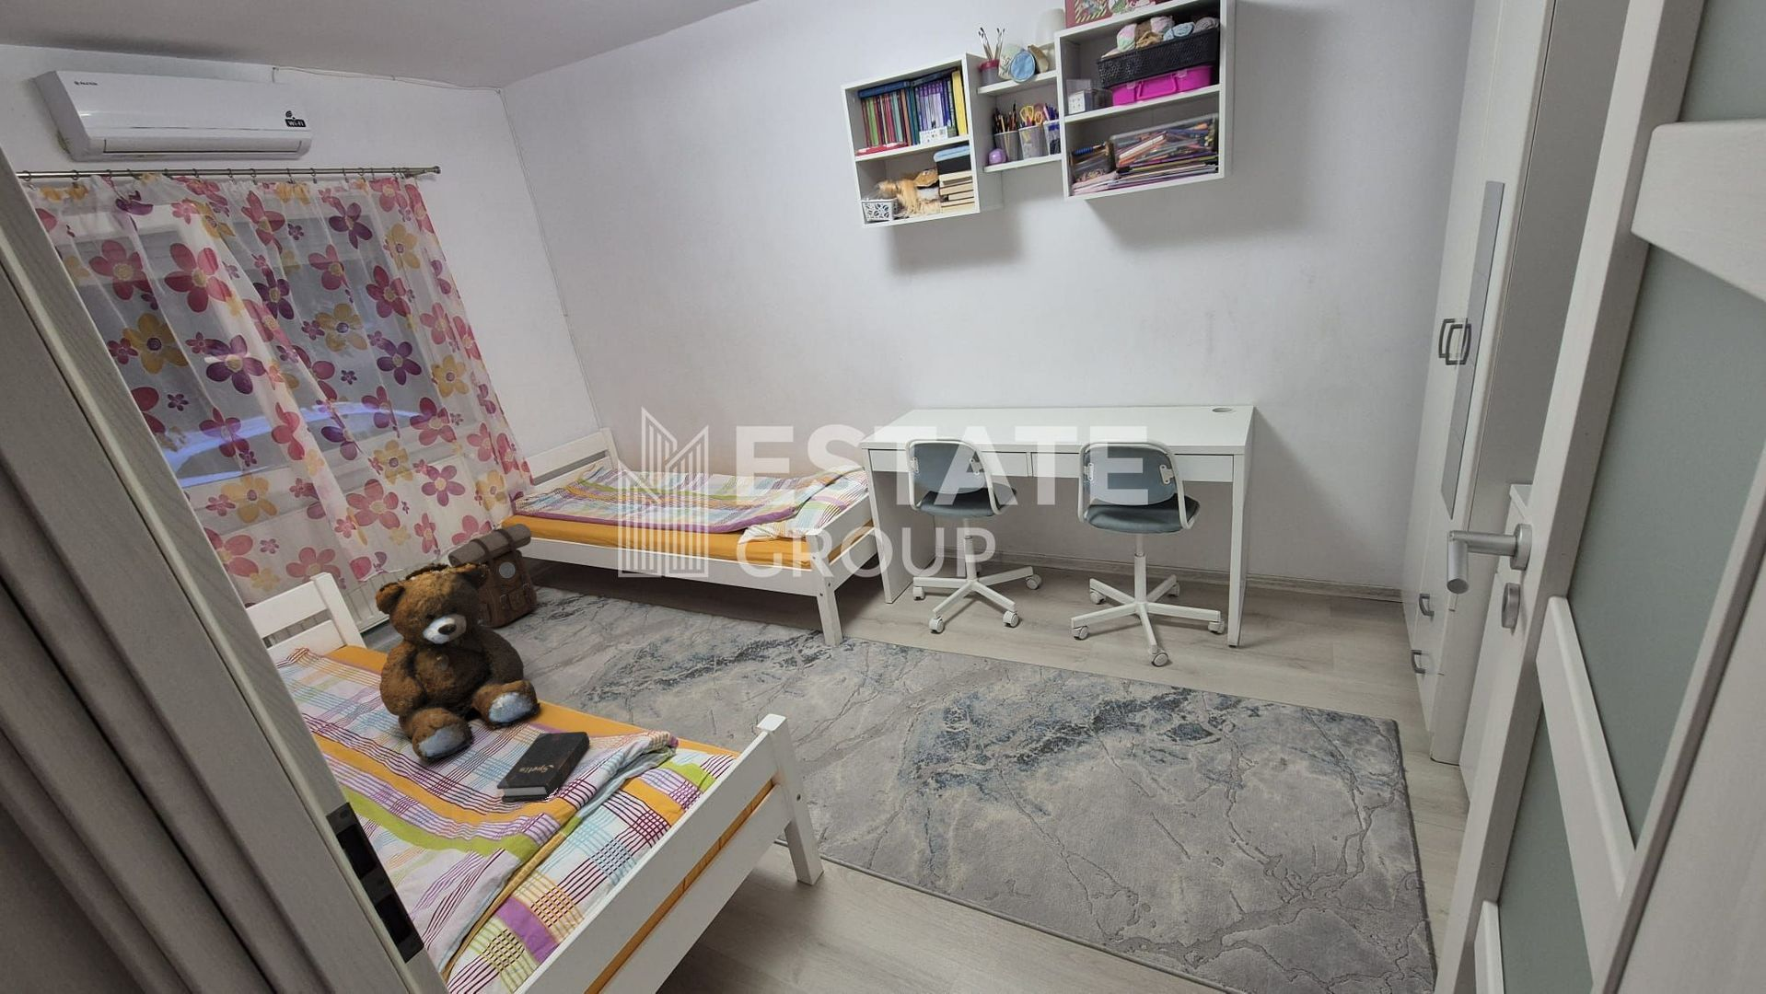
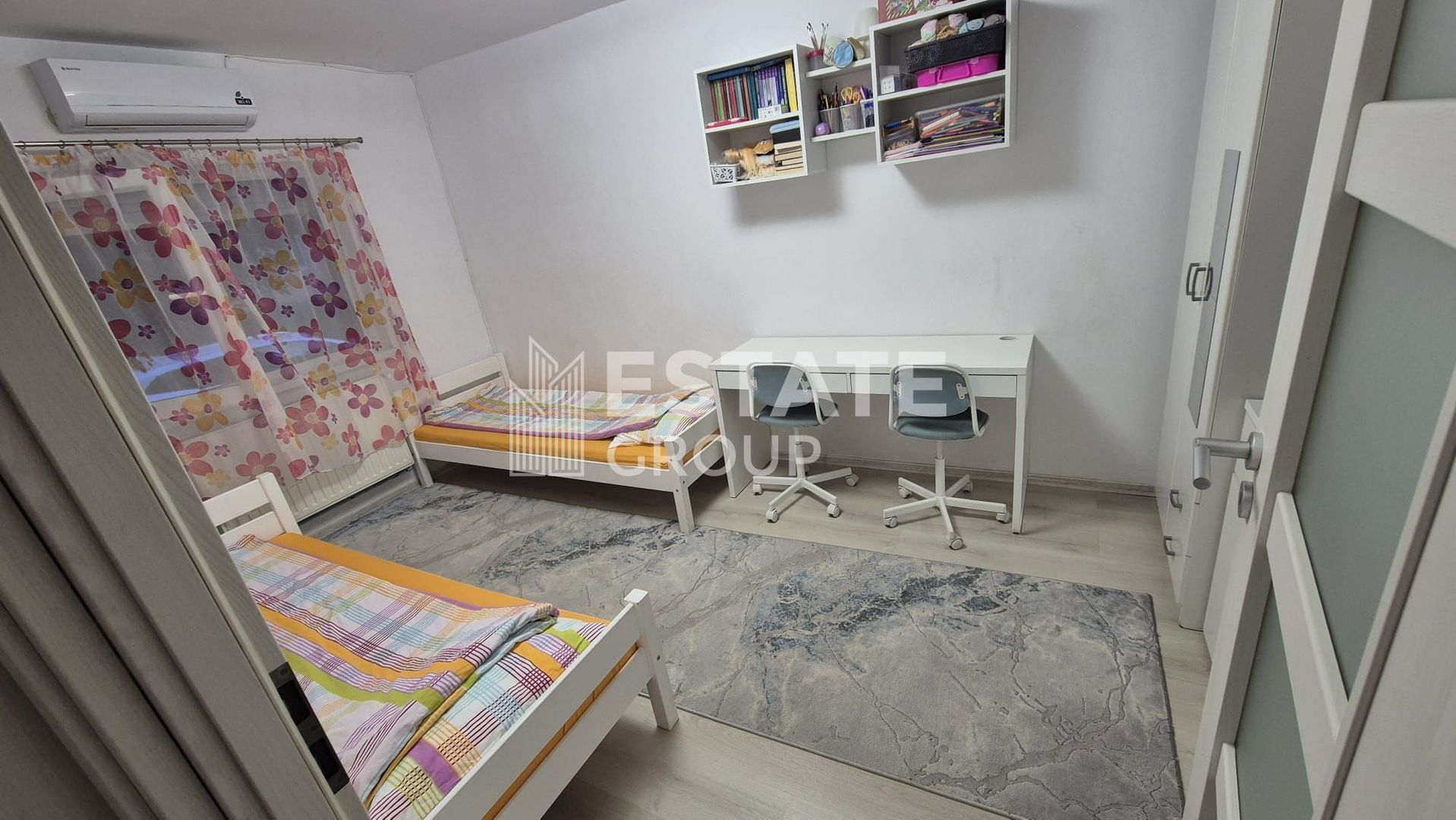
- backpack [446,522,537,628]
- teddy bear [374,561,541,762]
- hardback book [496,731,591,802]
